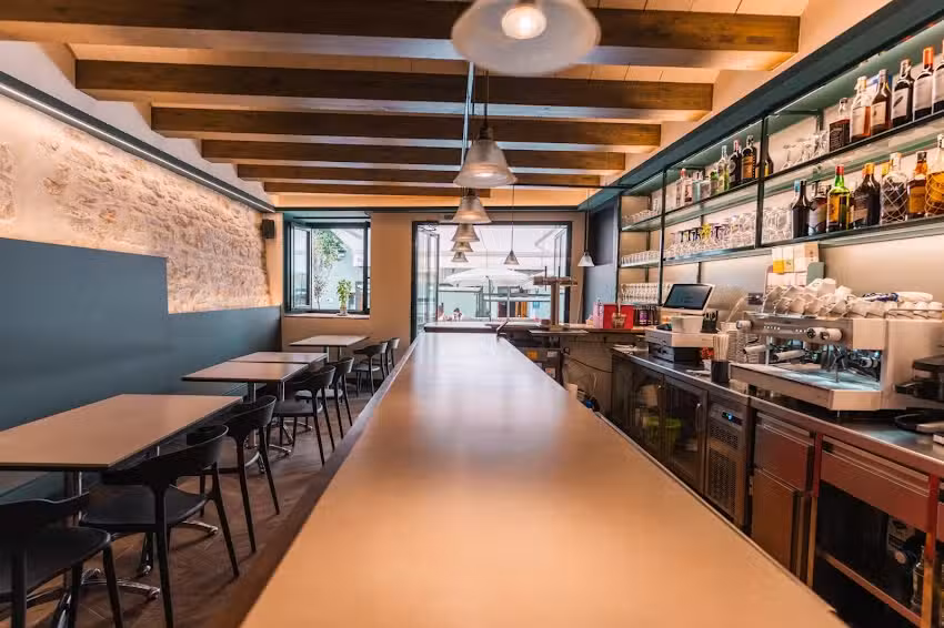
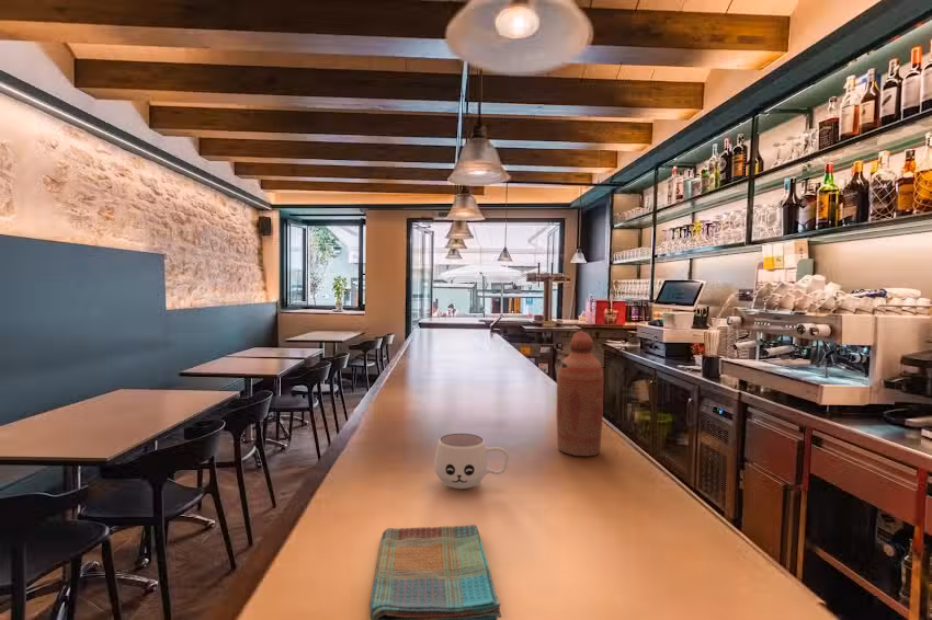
+ mug [433,433,510,490]
+ dish towel [368,524,502,620]
+ bottle [556,331,604,457]
